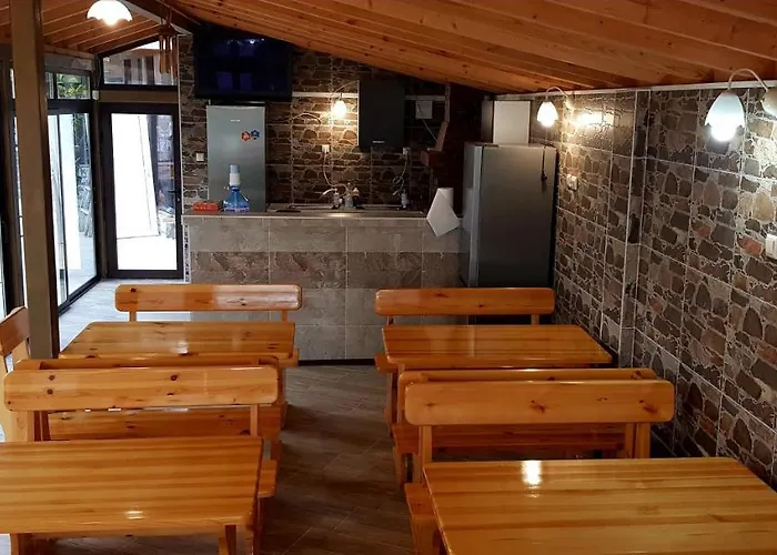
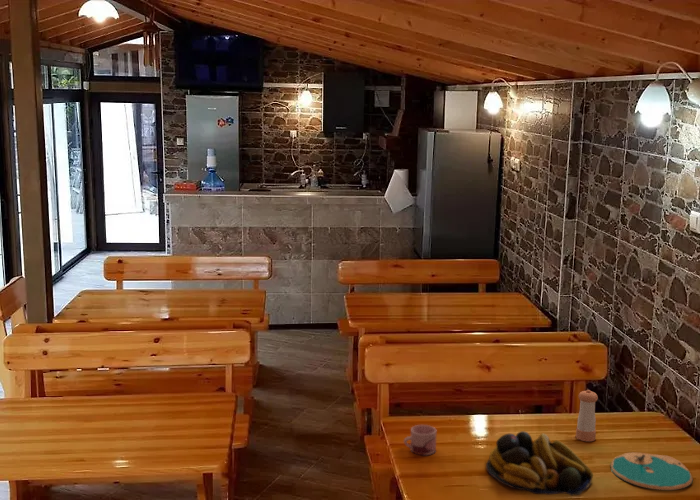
+ plate [610,451,694,491]
+ mug [403,424,437,456]
+ fruit bowl [485,430,594,497]
+ pepper shaker [575,389,599,442]
